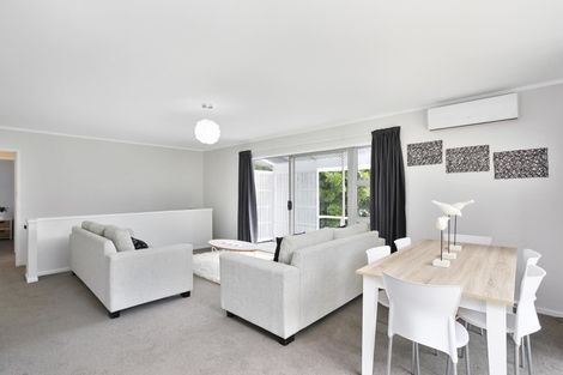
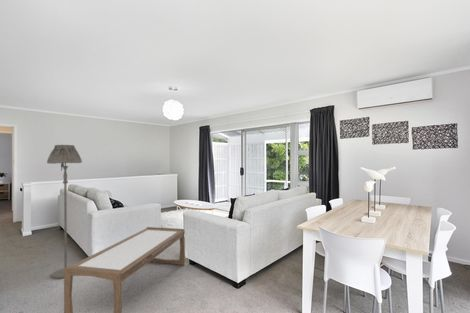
+ coffee table [63,226,186,313]
+ floor lamp [46,144,83,280]
